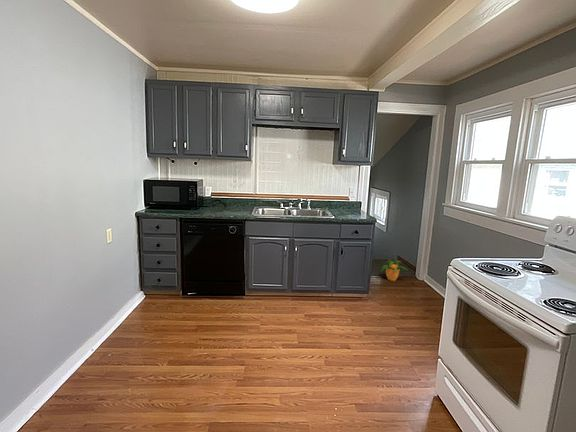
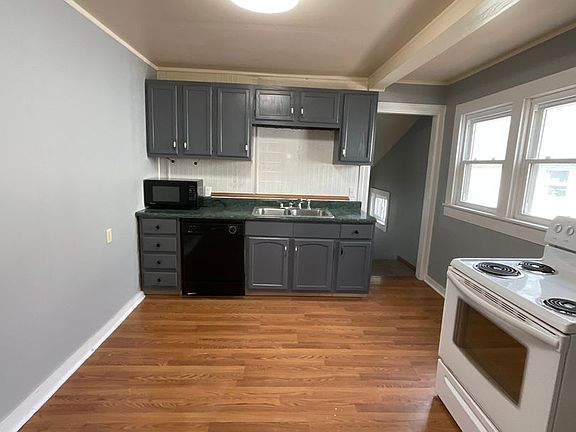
- potted plant [380,258,409,282]
